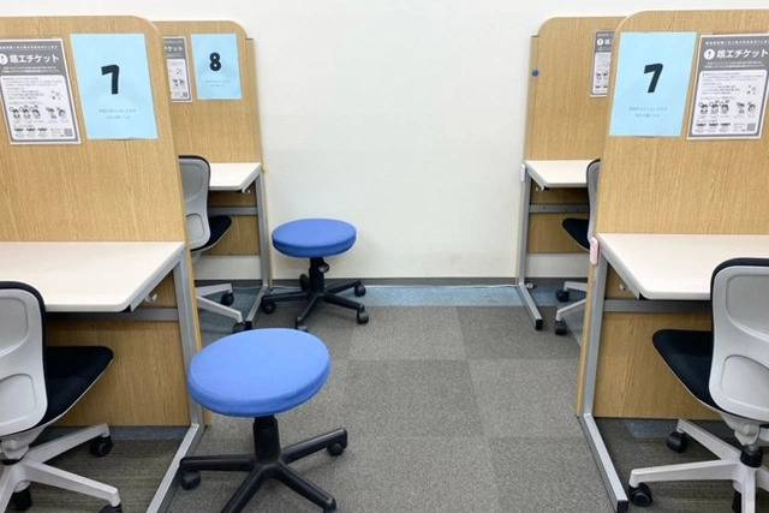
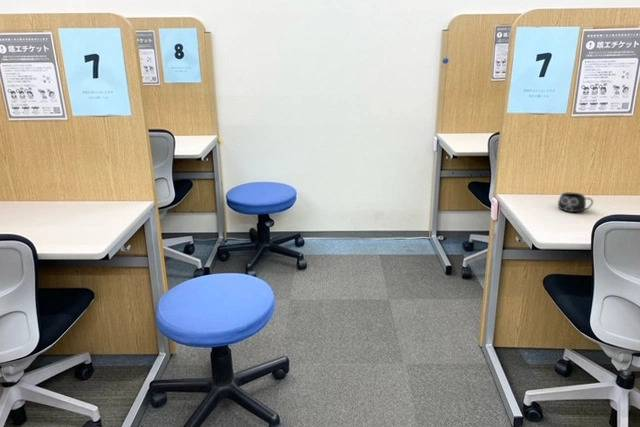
+ mug [557,192,594,213]
